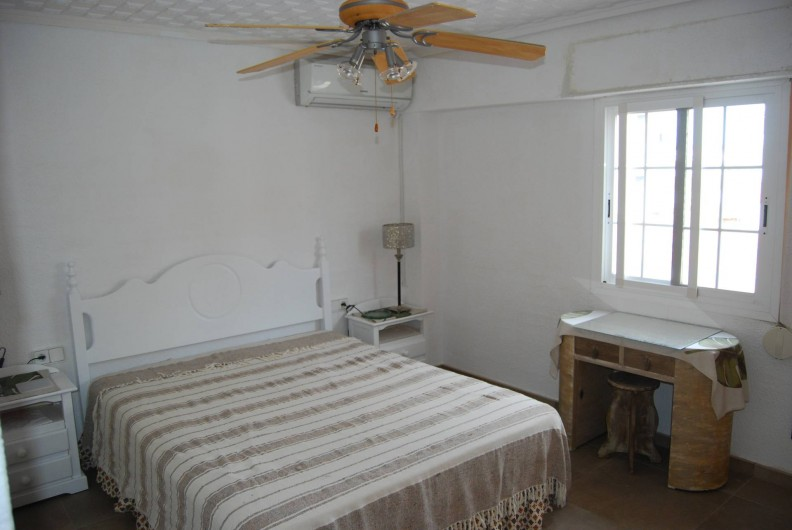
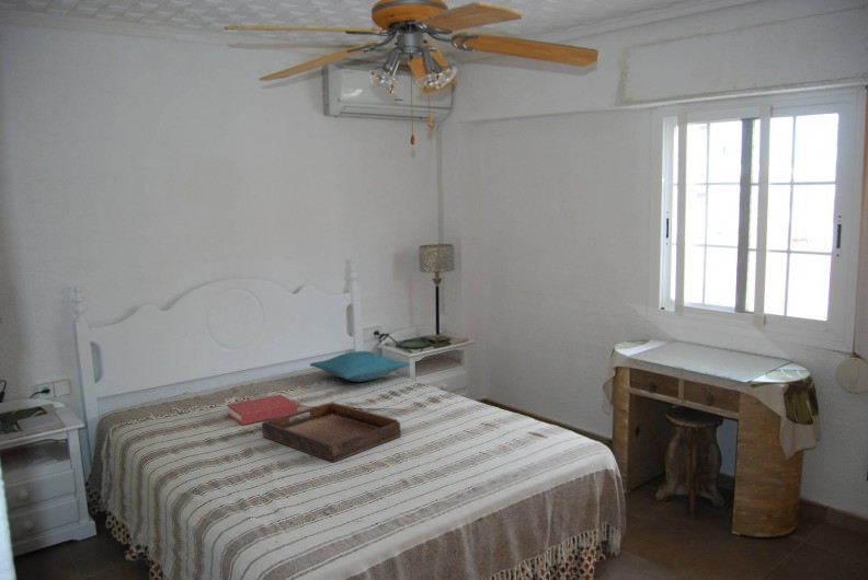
+ hardback book [226,393,298,426]
+ serving tray [261,402,402,463]
+ pillow [309,350,411,383]
